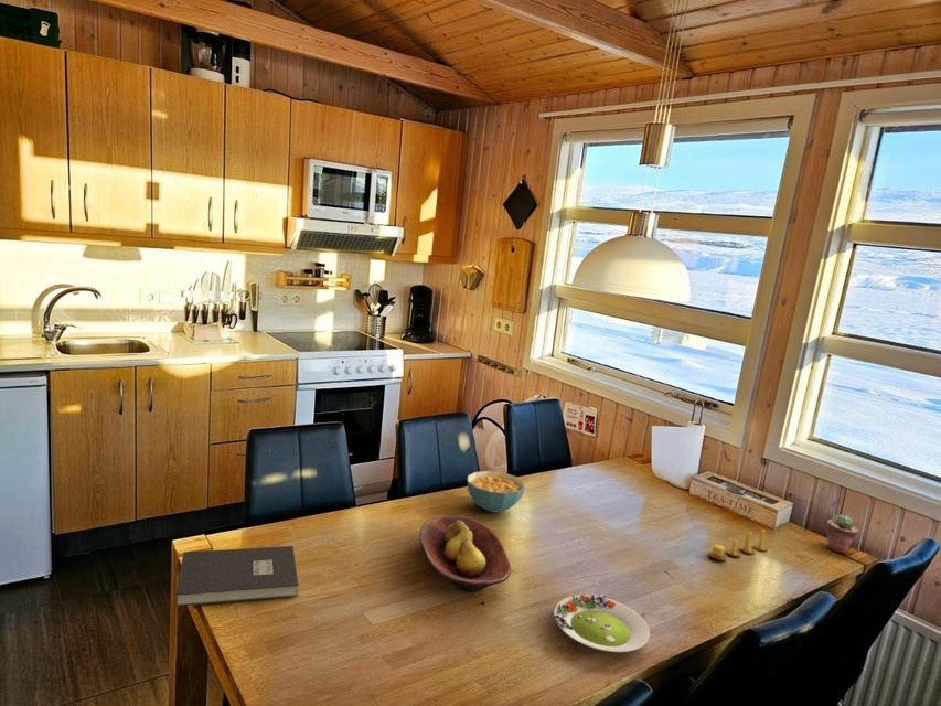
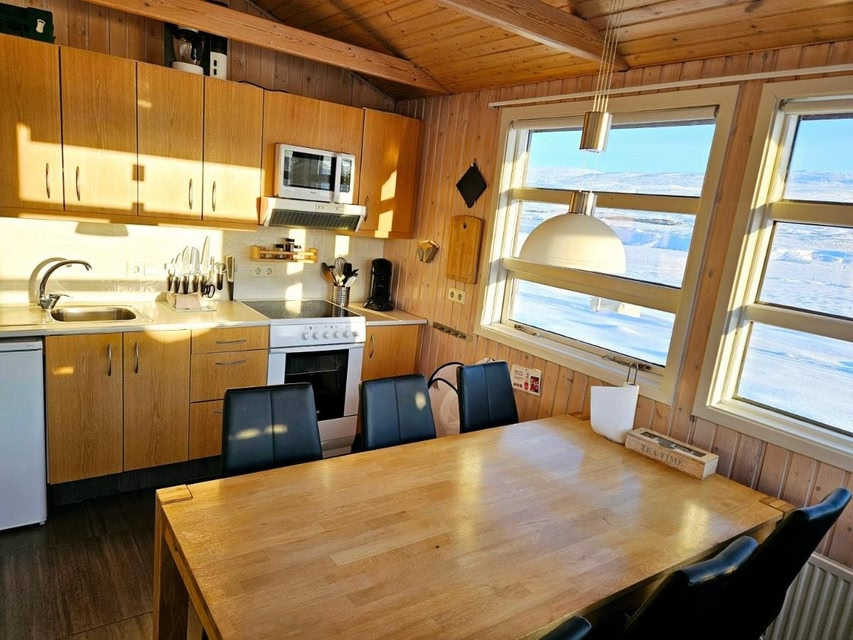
- book [174,545,299,608]
- cereal bowl [467,470,526,513]
- candle [707,526,769,561]
- fruit bowl [418,515,512,593]
- salad plate [553,593,651,653]
- potted succulent [825,514,859,554]
